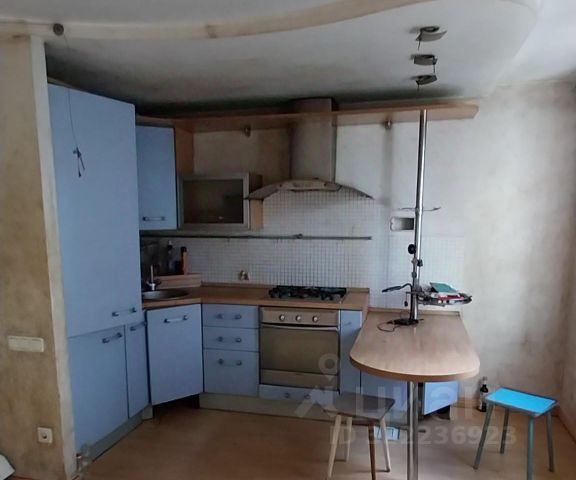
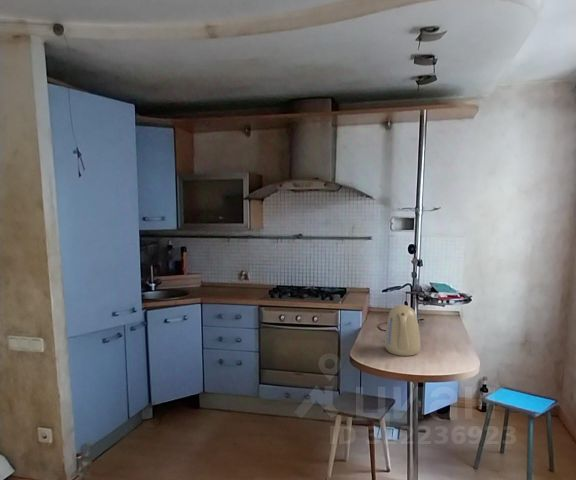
+ kettle [384,304,422,357]
